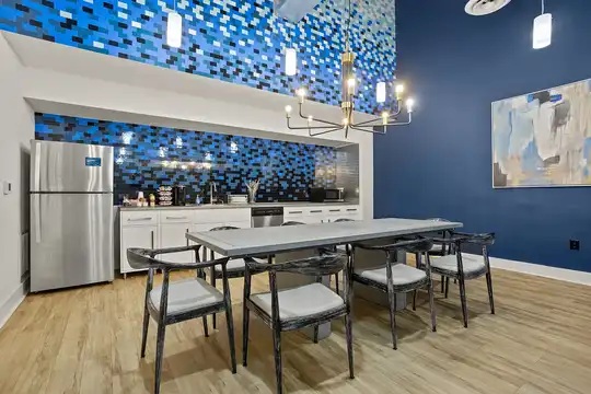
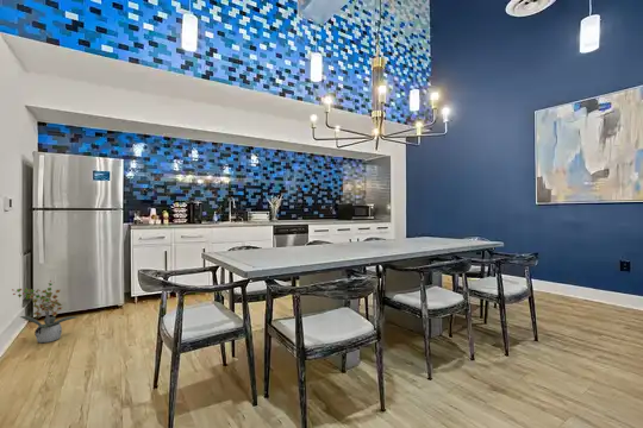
+ potted plant [11,279,77,344]
